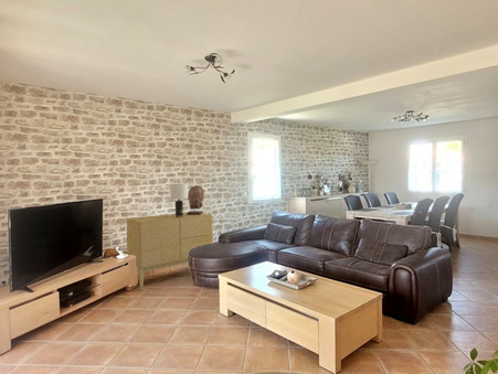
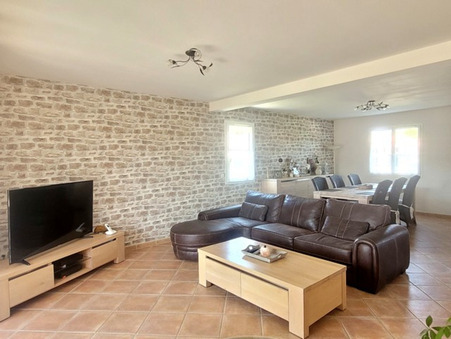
- sideboard [125,212,213,291]
- lamp [169,183,189,217]
- sculpture bust [186,184,205,215]
